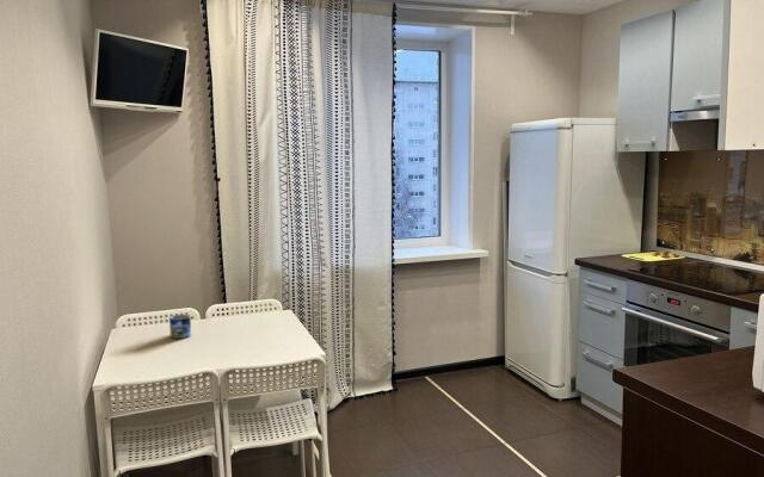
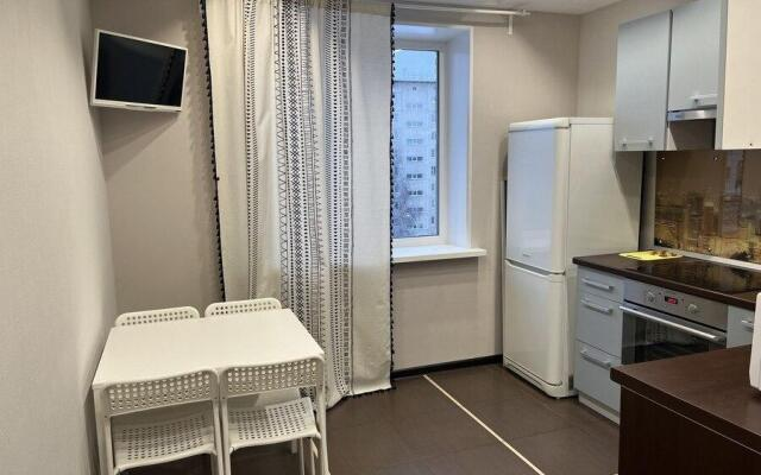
- mug [168,314,192,340]
